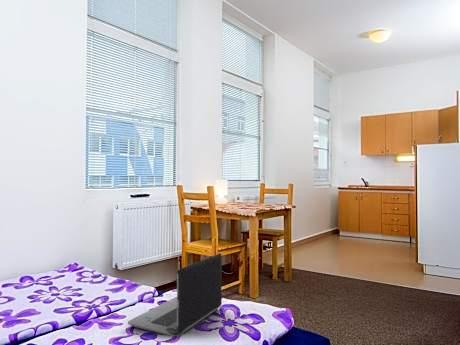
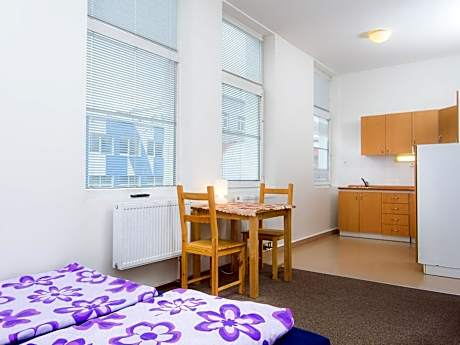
- laptop computer [127,253,223,338]
